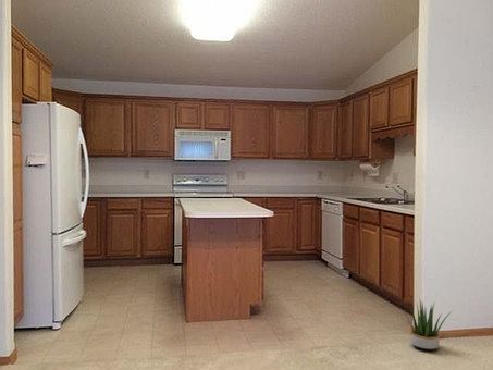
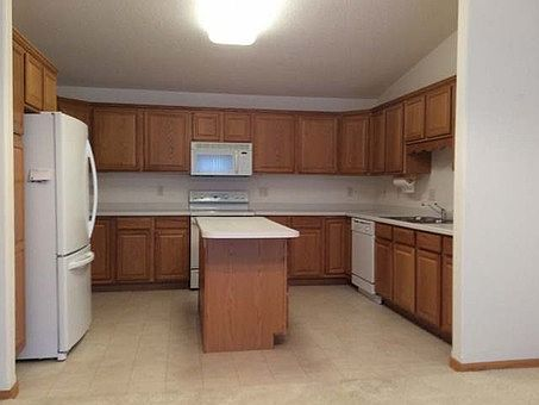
- potted plant [399,300,453,350]
